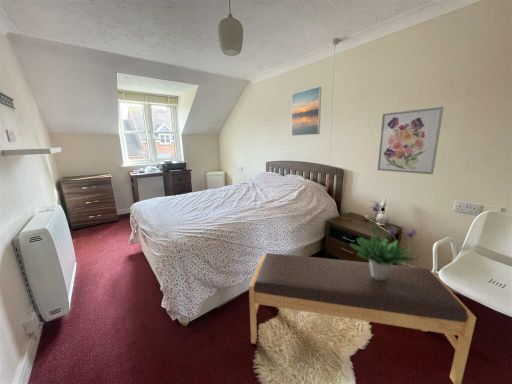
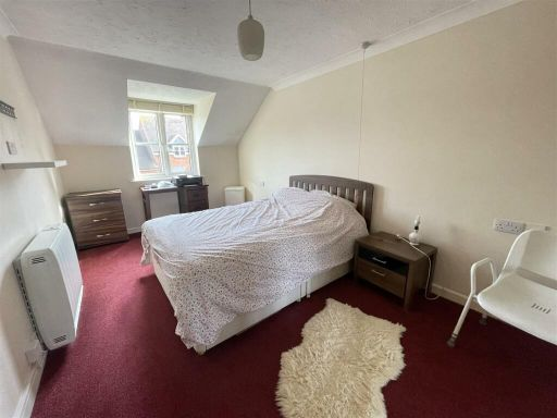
- potted plant [349,200,418,280]
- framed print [291,85,322,137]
- wall art [376,106,445,175]
- bench [248,252,477,384]
